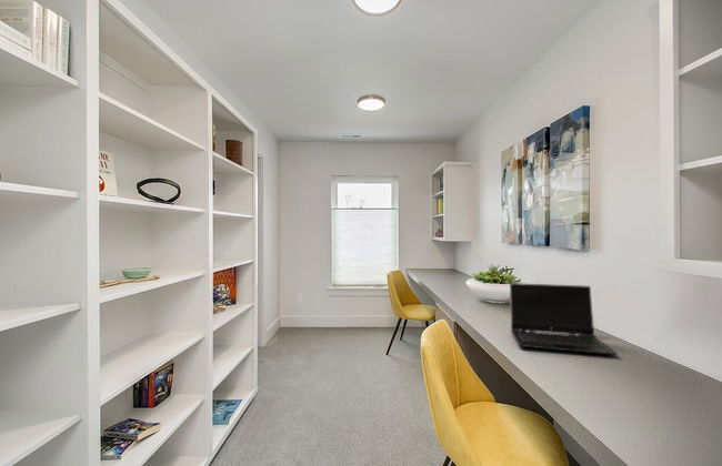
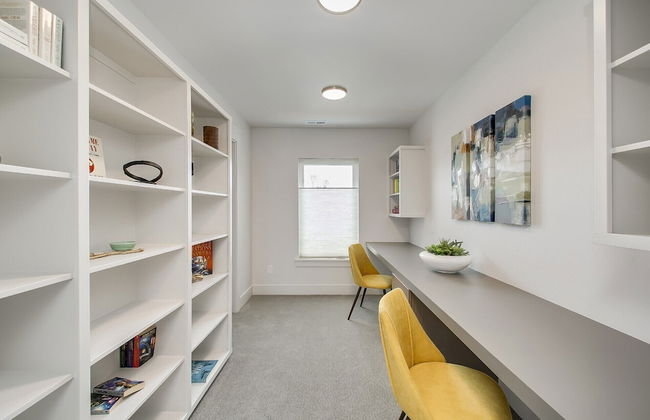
- laptop computer [509,282,619,356]
